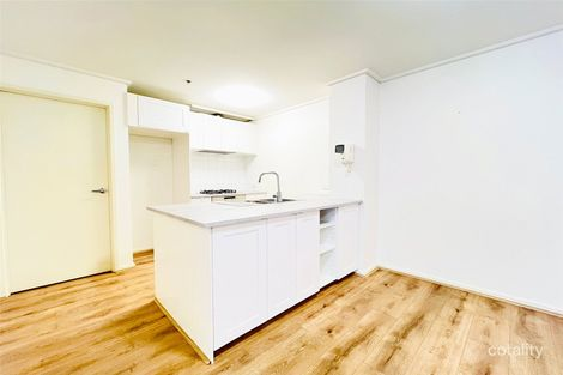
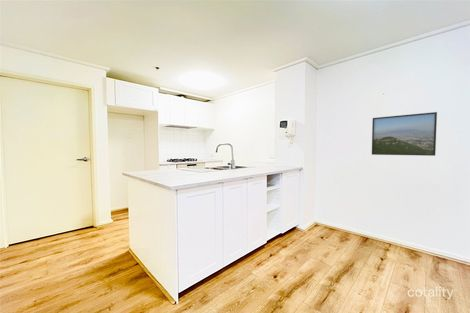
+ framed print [371,111,438,157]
